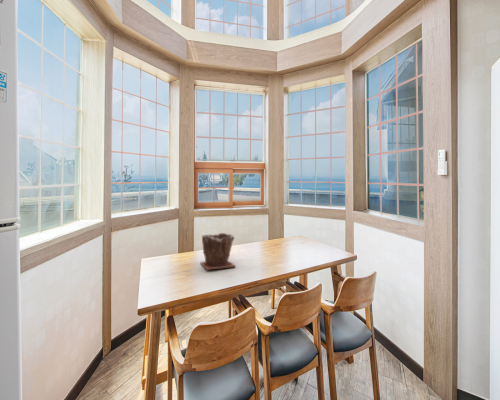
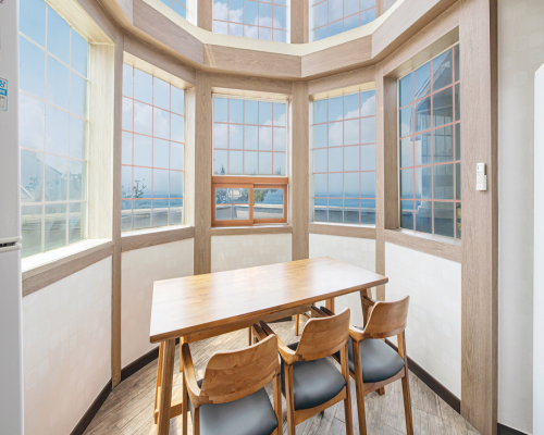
- plant pot [199,232,237,271]
